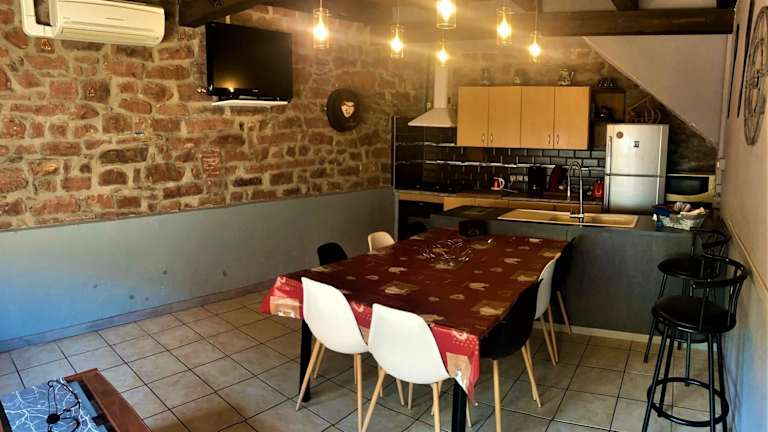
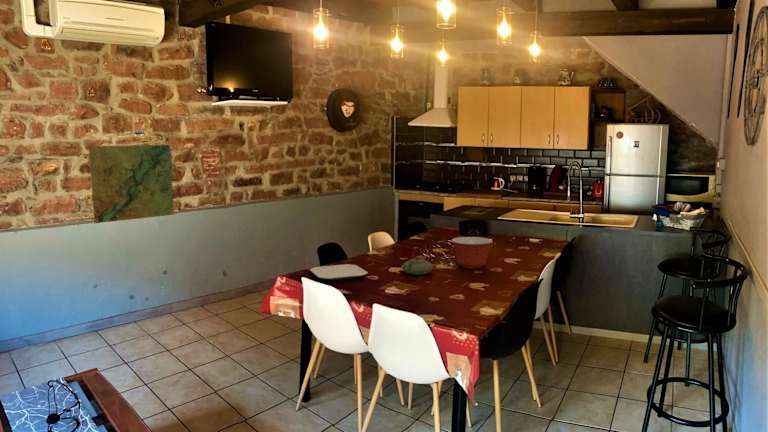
+ teapot [400,246,435,276]
+ plate [309,263,369,281]
+ mixing bowl [450,236,494,269]
+ map [88,144,175,224]
